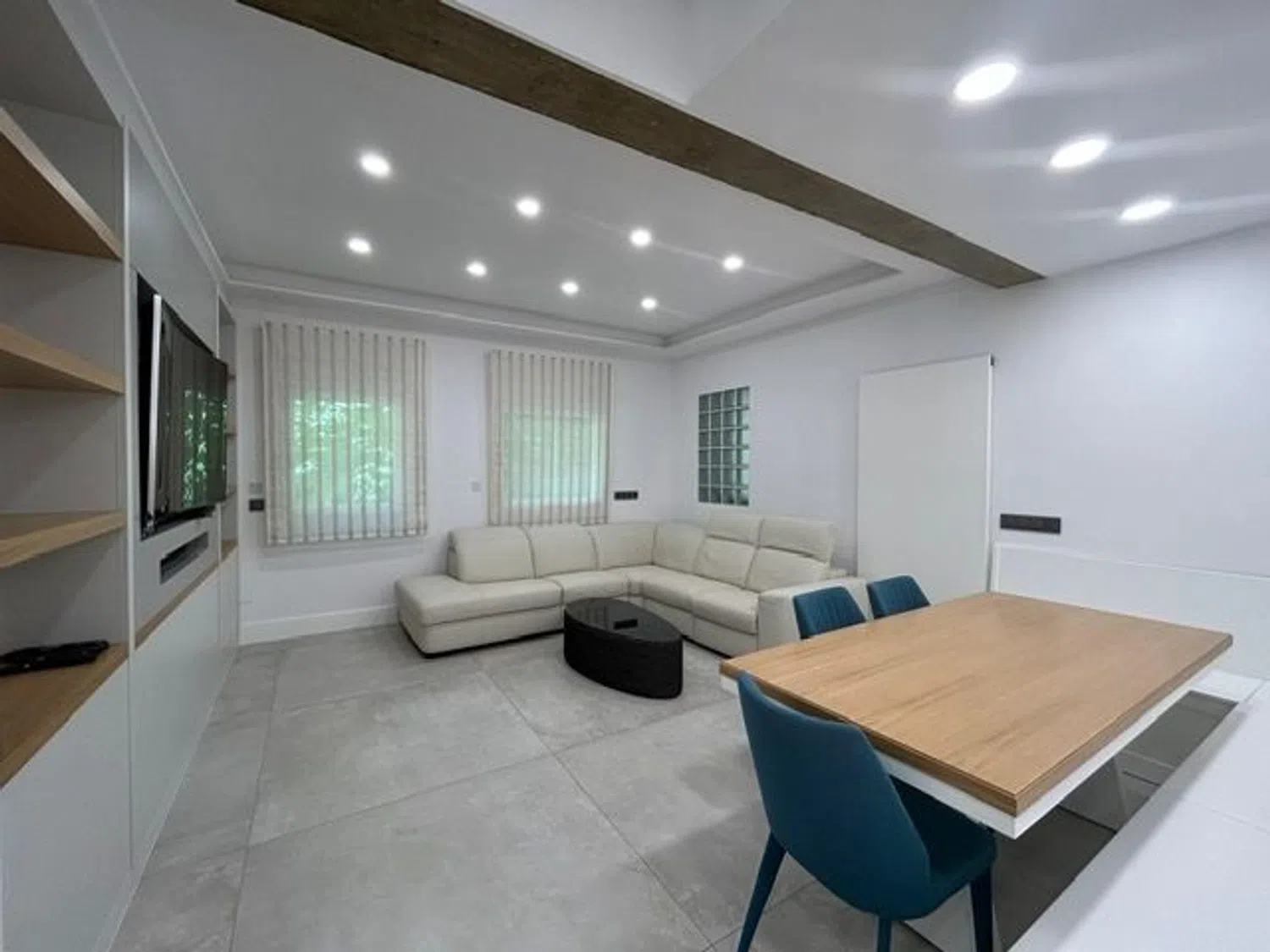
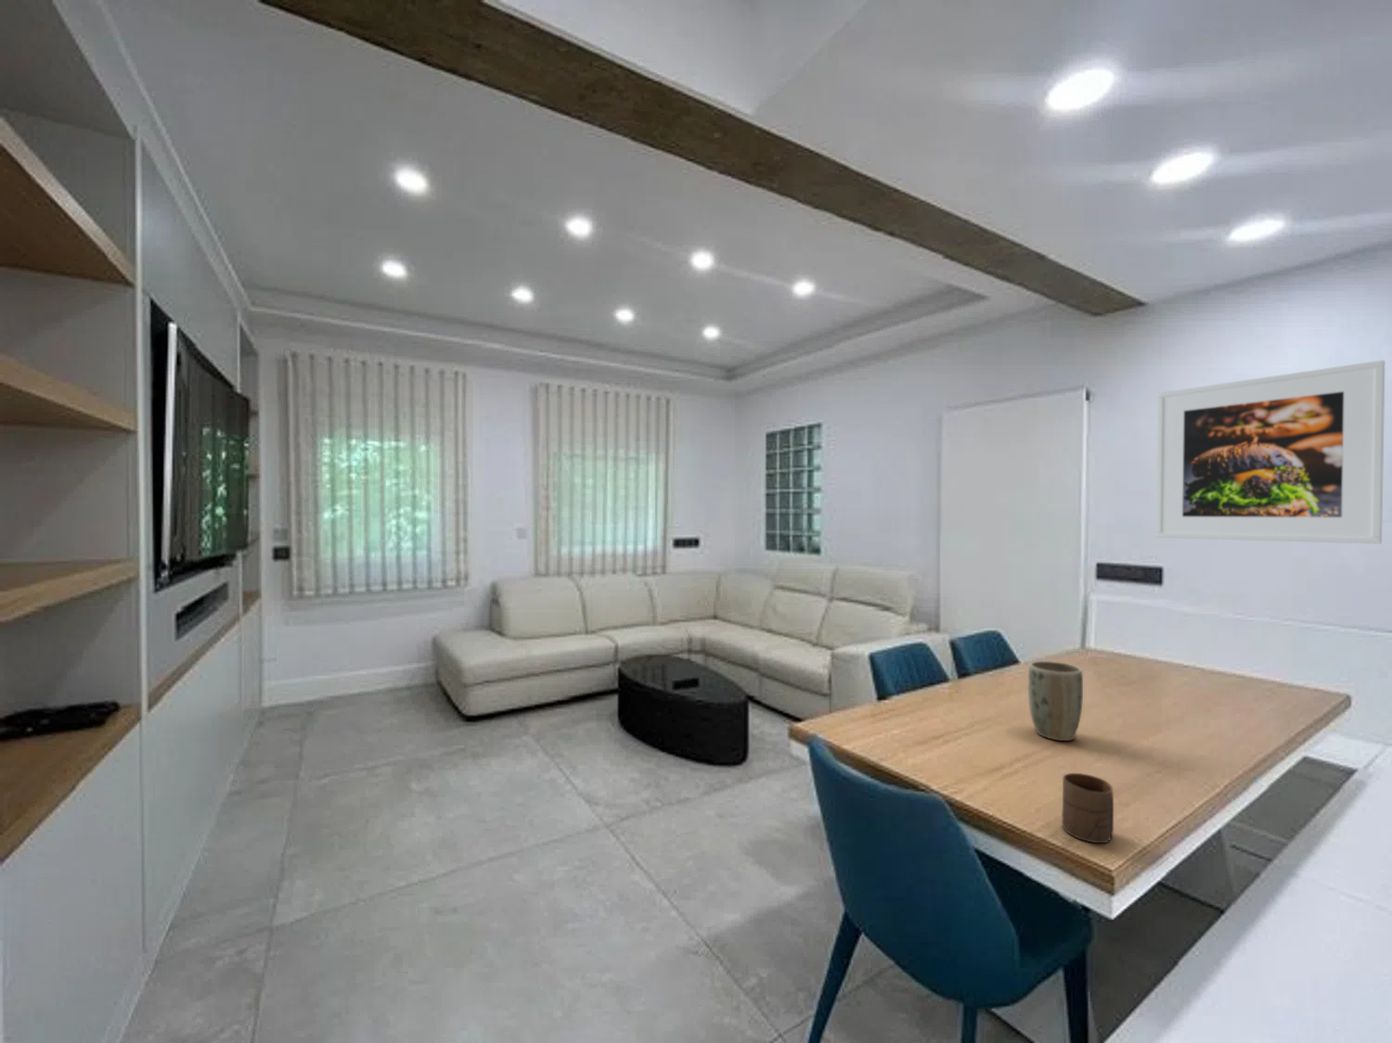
+ plant pot [1027,661,1084,742]
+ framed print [1154,359,1385,545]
+ cup [1061,772,1115,844]
